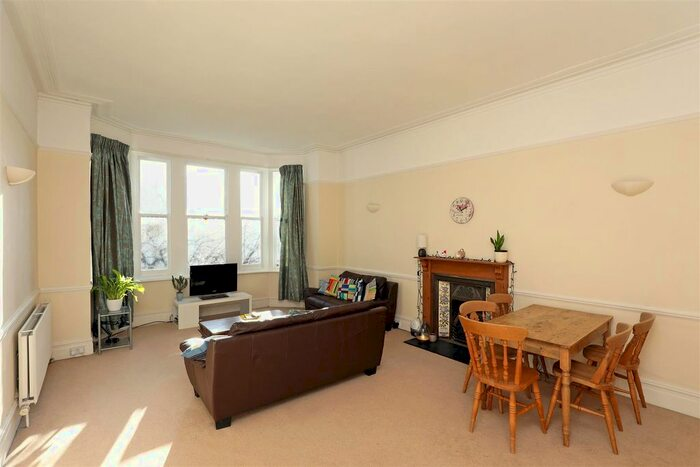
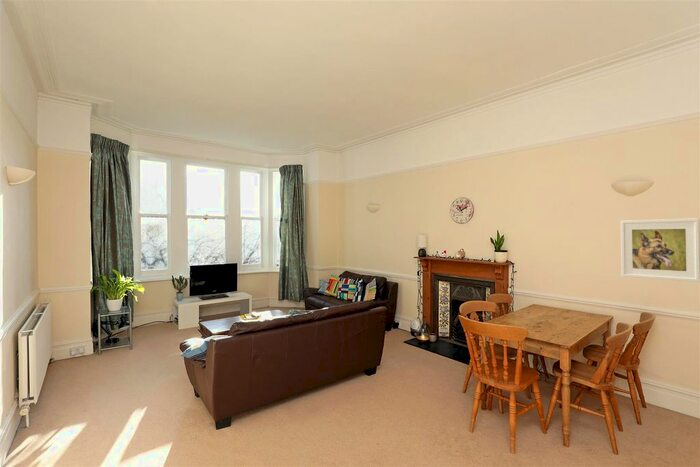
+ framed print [620,217,700,283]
